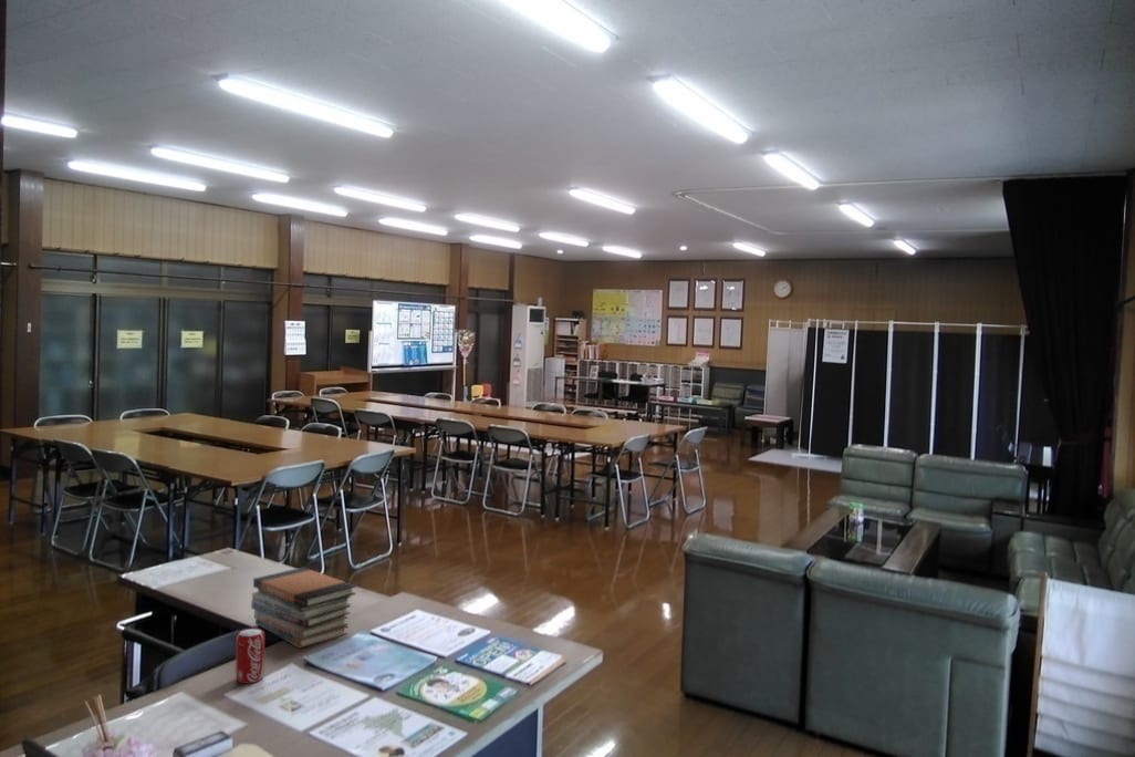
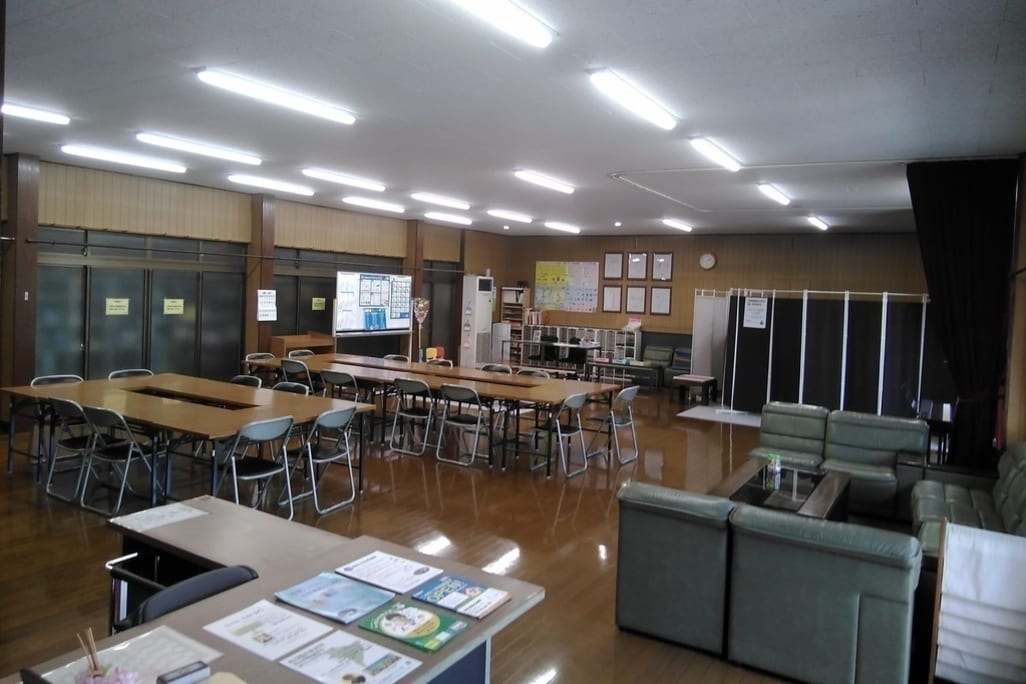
- book stack [250,567,357,650]
- beverage can [235,626,265,684]
